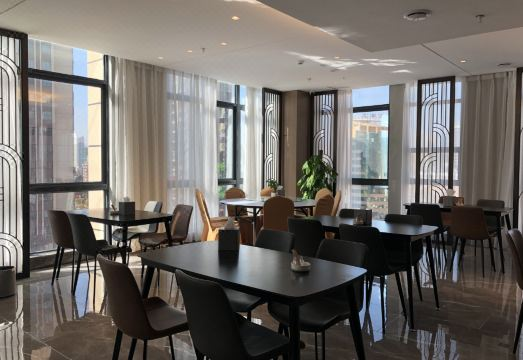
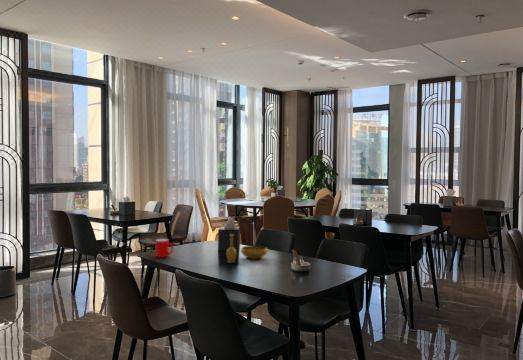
+ cup [155,238,174,258]
+ decorative bowl [225,233,269,264]
